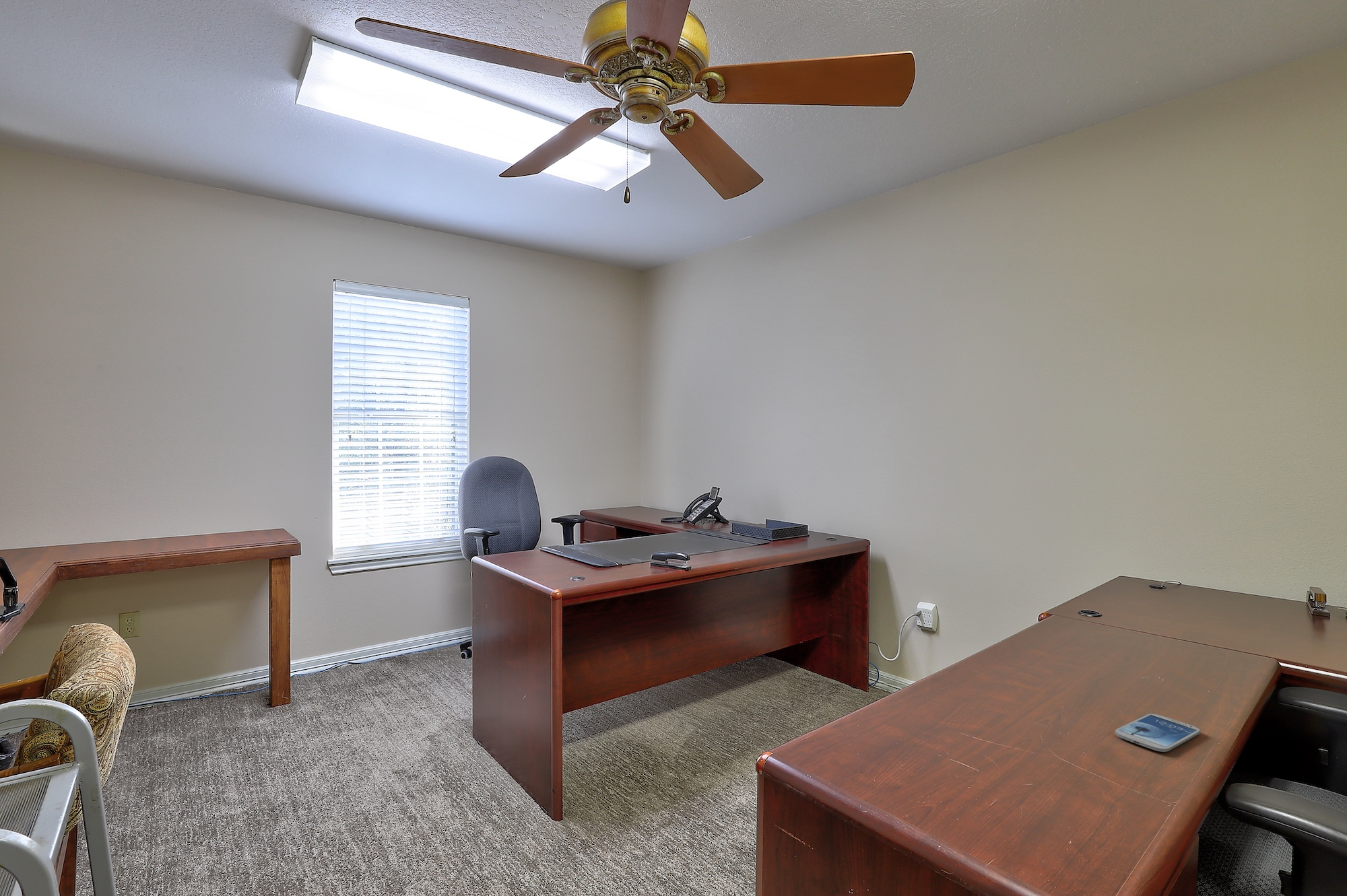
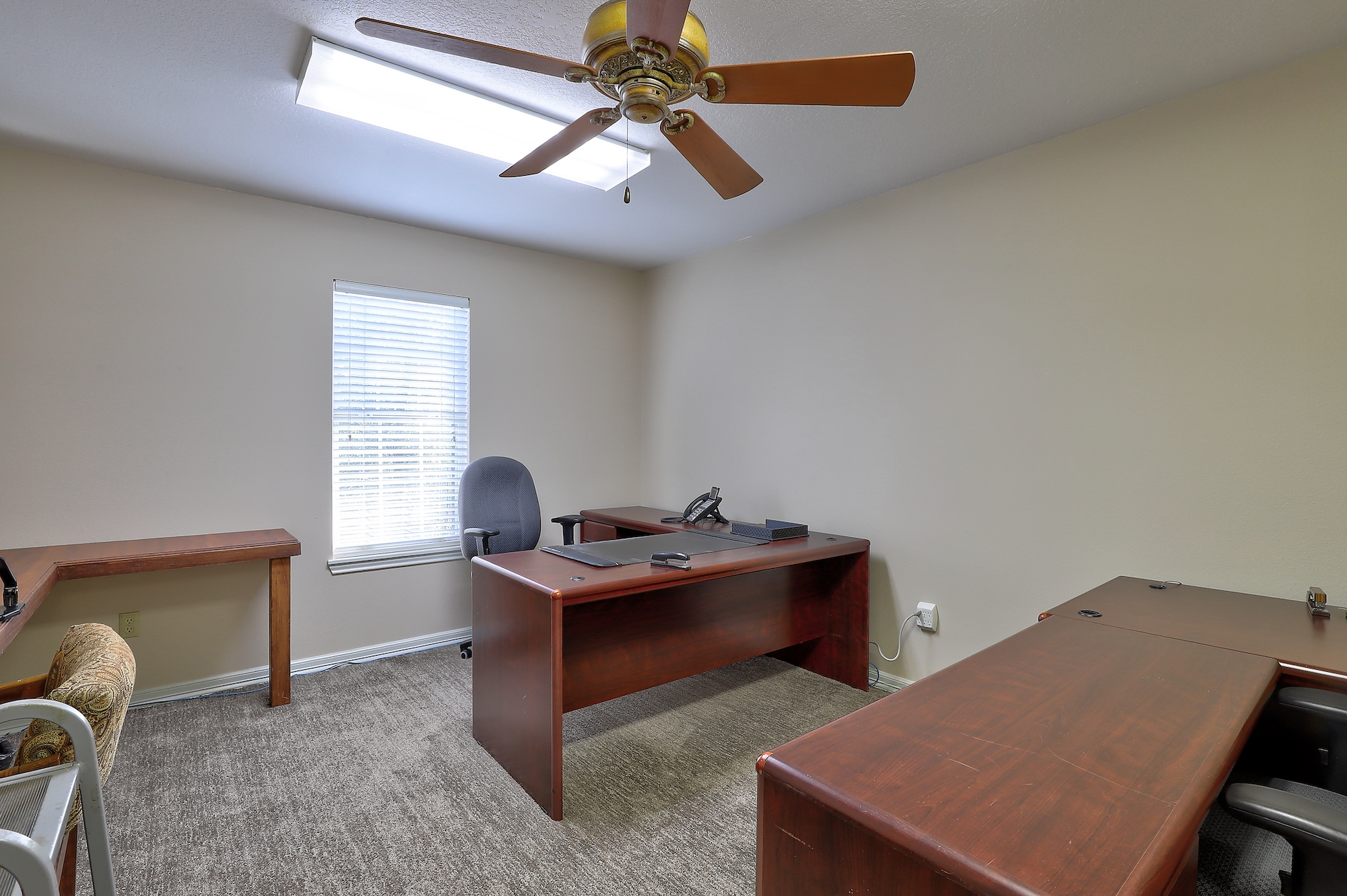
- smartphone [1114,713,1202,753]
